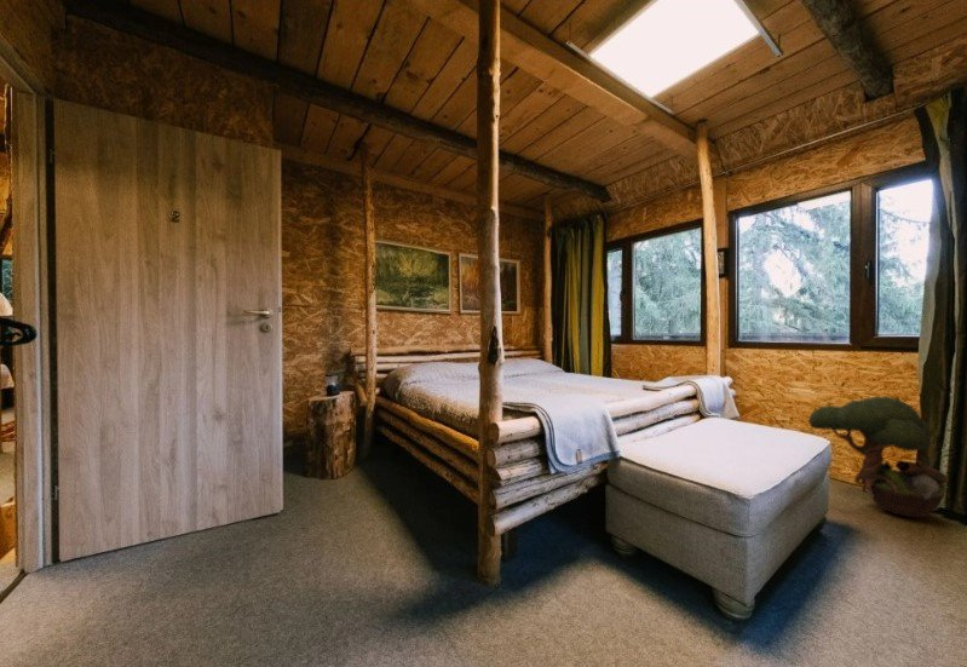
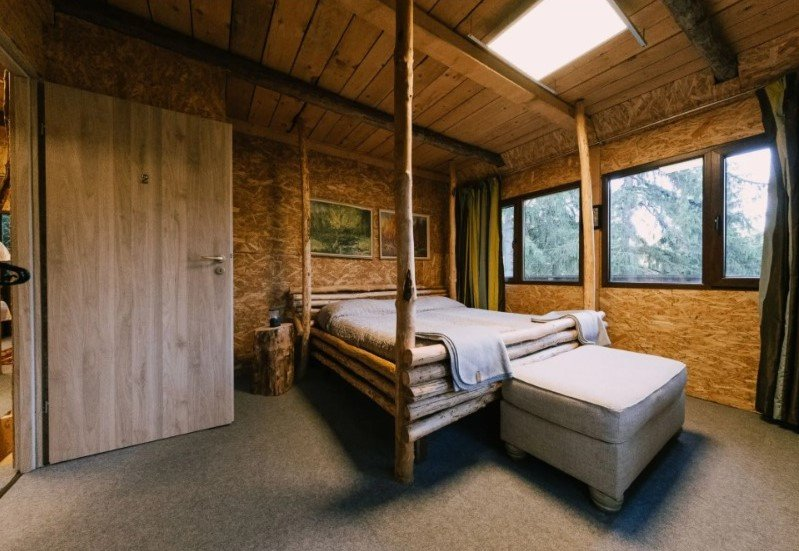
- decorative tree [807,395,949,518]
